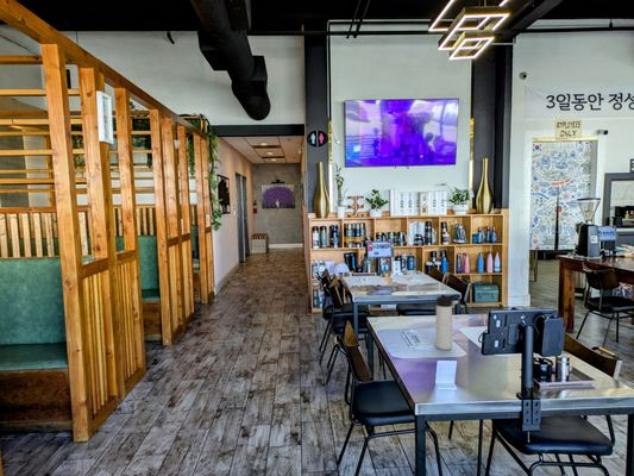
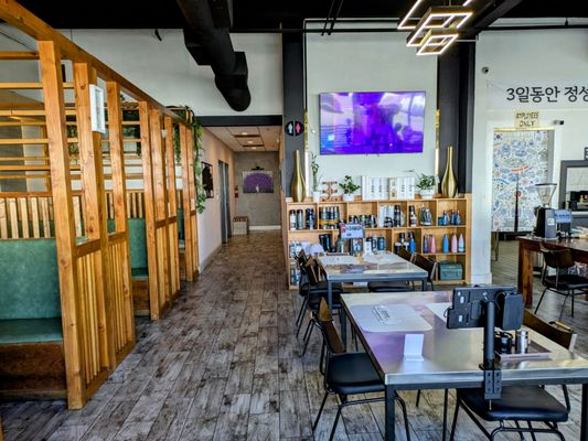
- thermos bottle [434,294,462,351]
